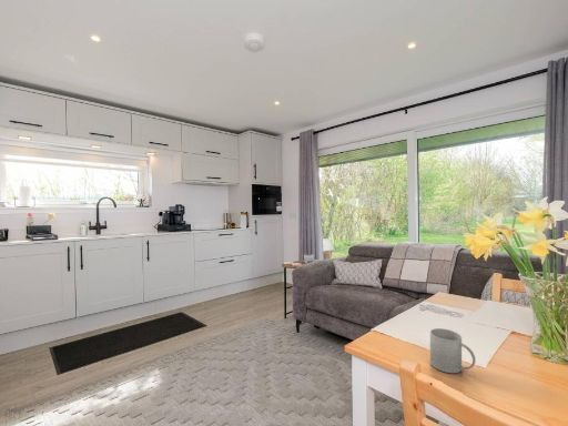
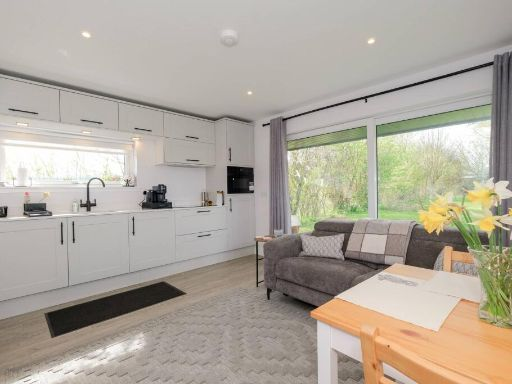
- mug [429,327,477,374]
